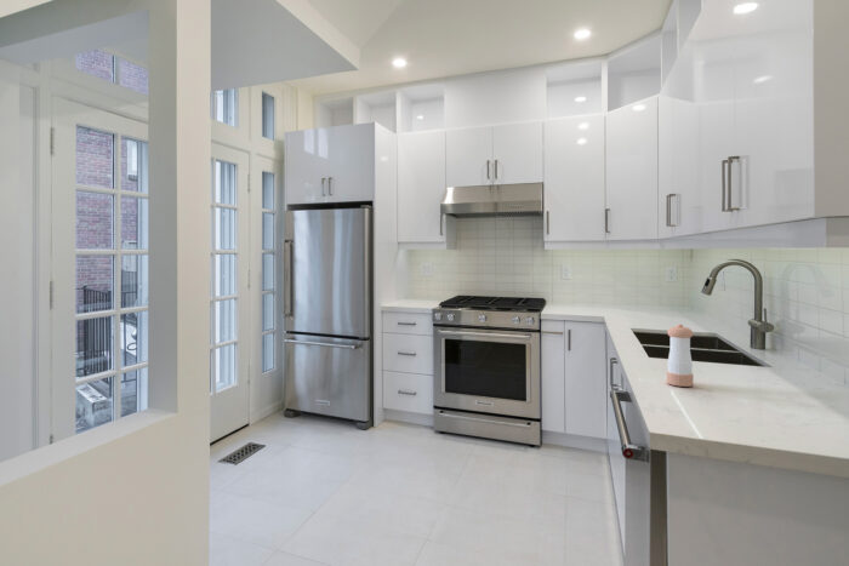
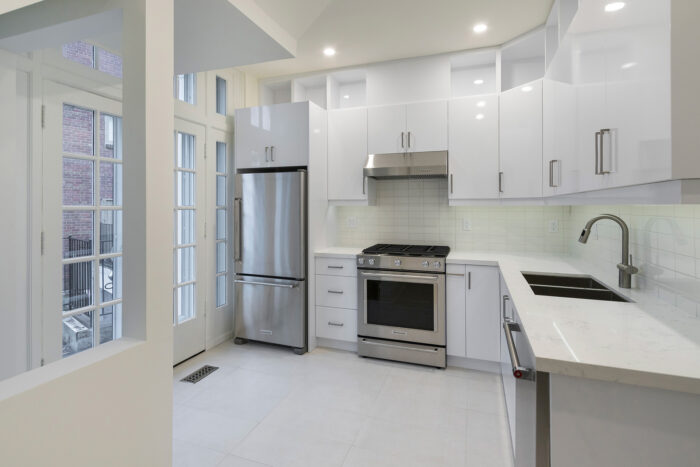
- pepper shaker [666,324,695,388]
